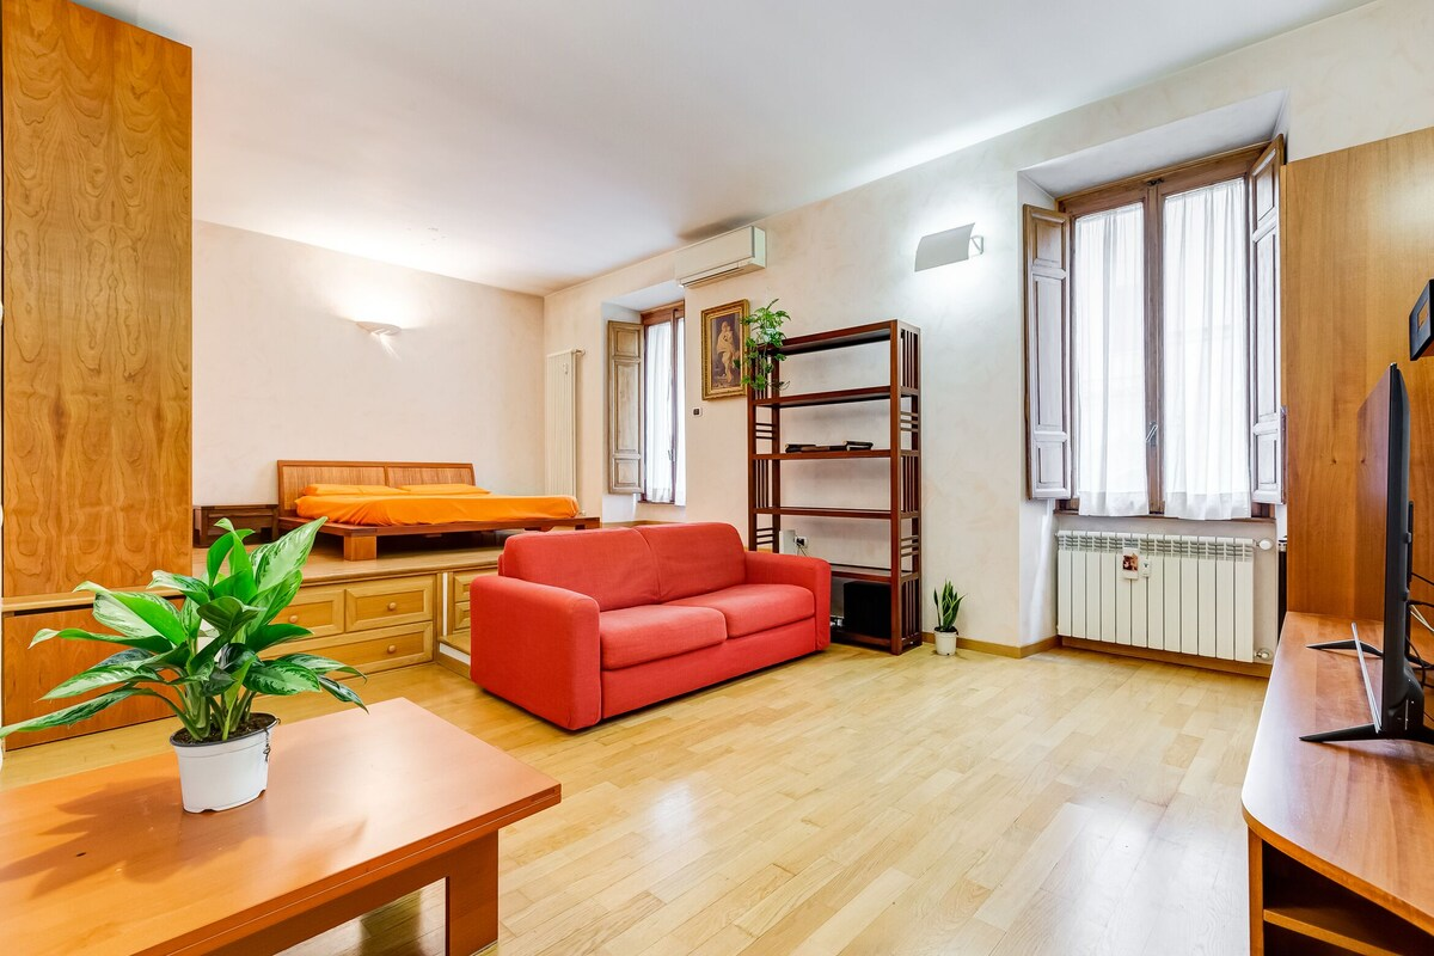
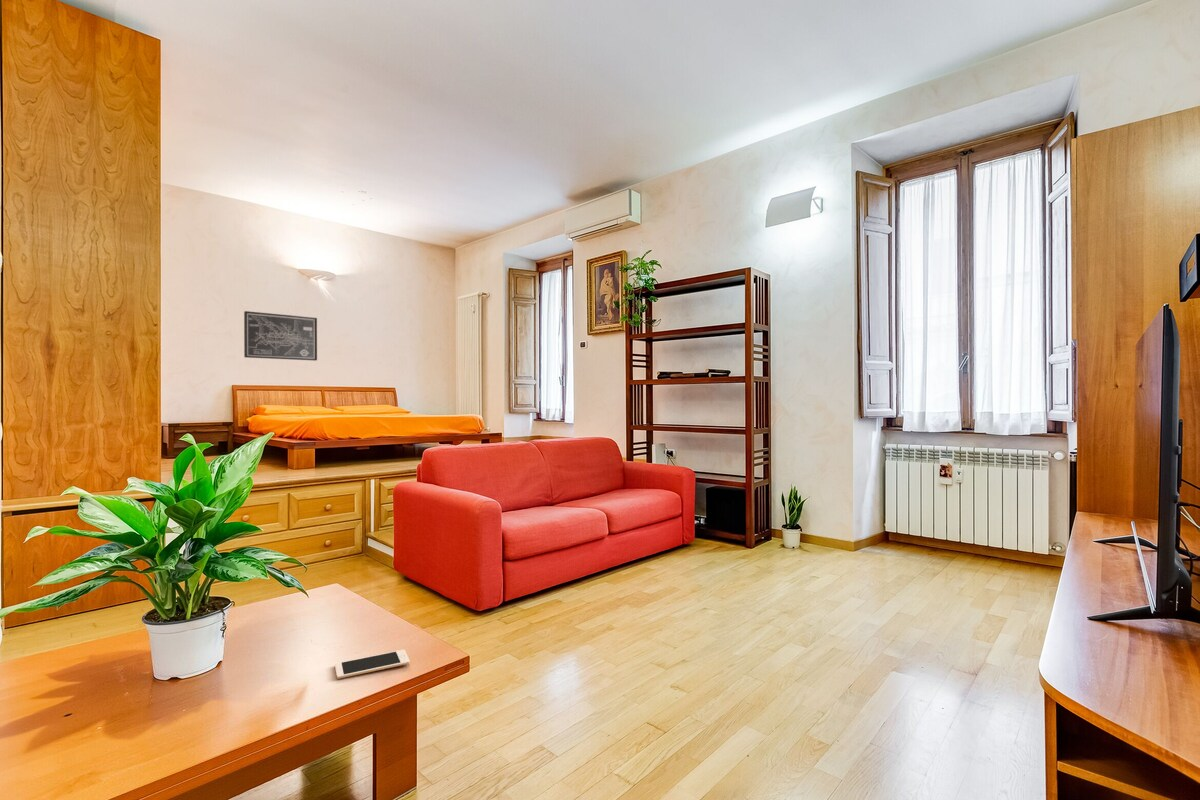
+ wall art [243,310,318,362]
+ cell phone [334,649,411,680]
